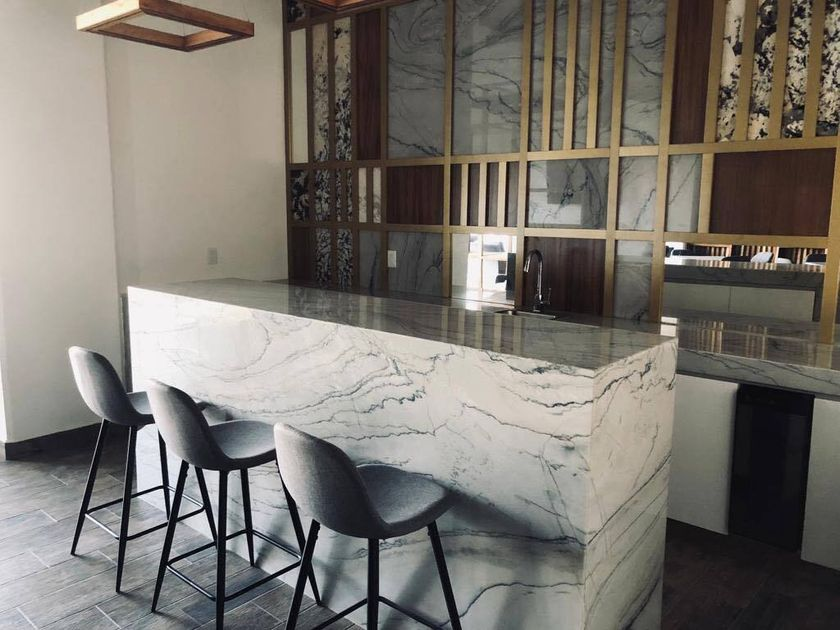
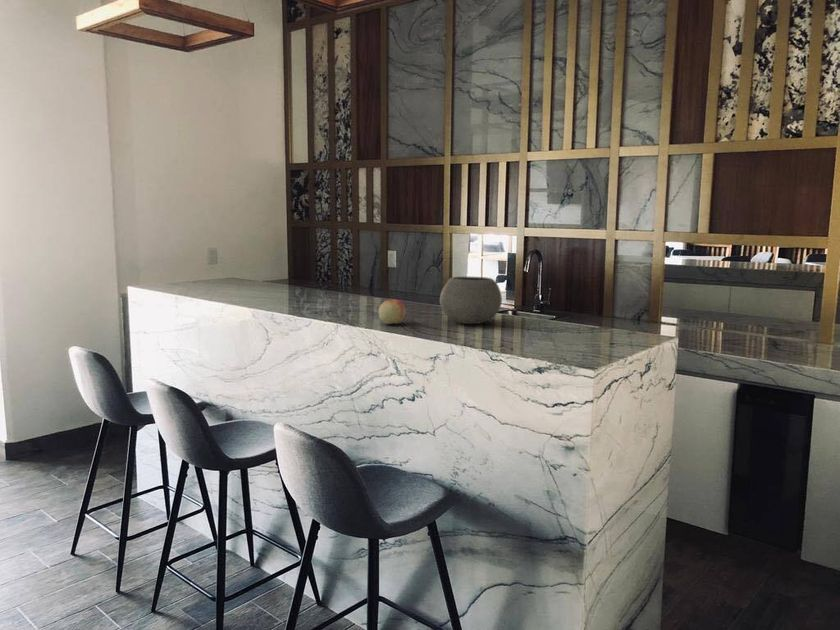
+ bowl [439,276,503,325]
+ fruit [378,298,407,325]
